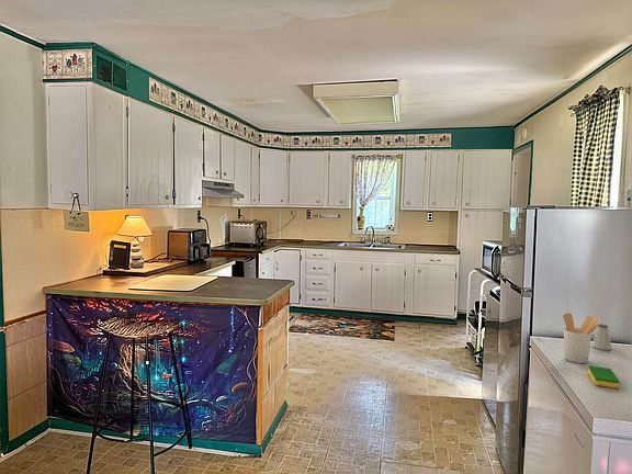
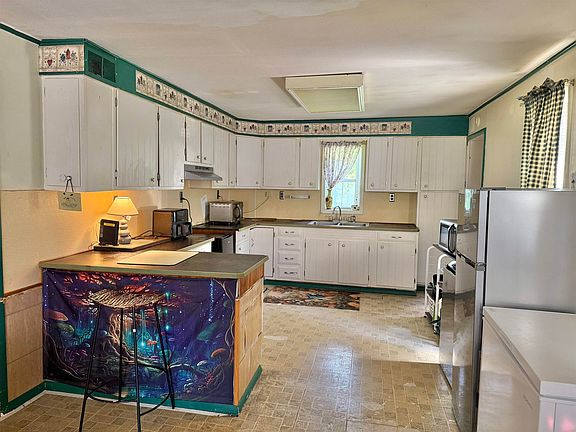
- dish sponge [587,364,621,390]
- saltshaker [591,323,612,351]
- utensil holder [562,312,602,364]
